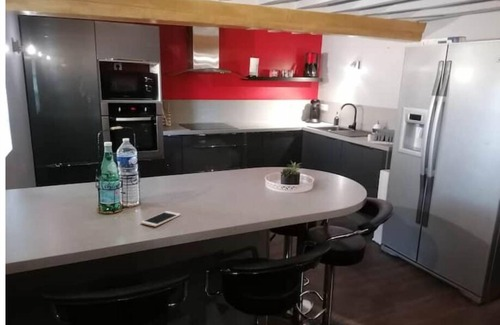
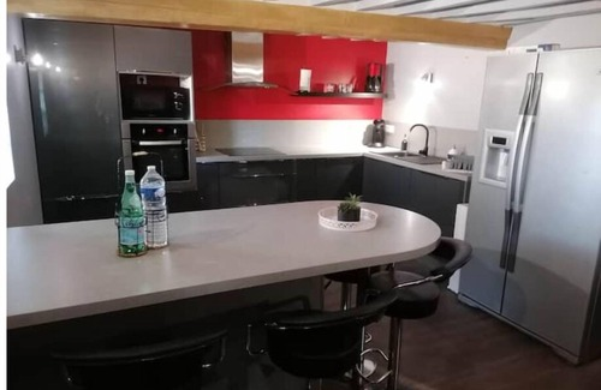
- cell phone [140,210,182,228]
